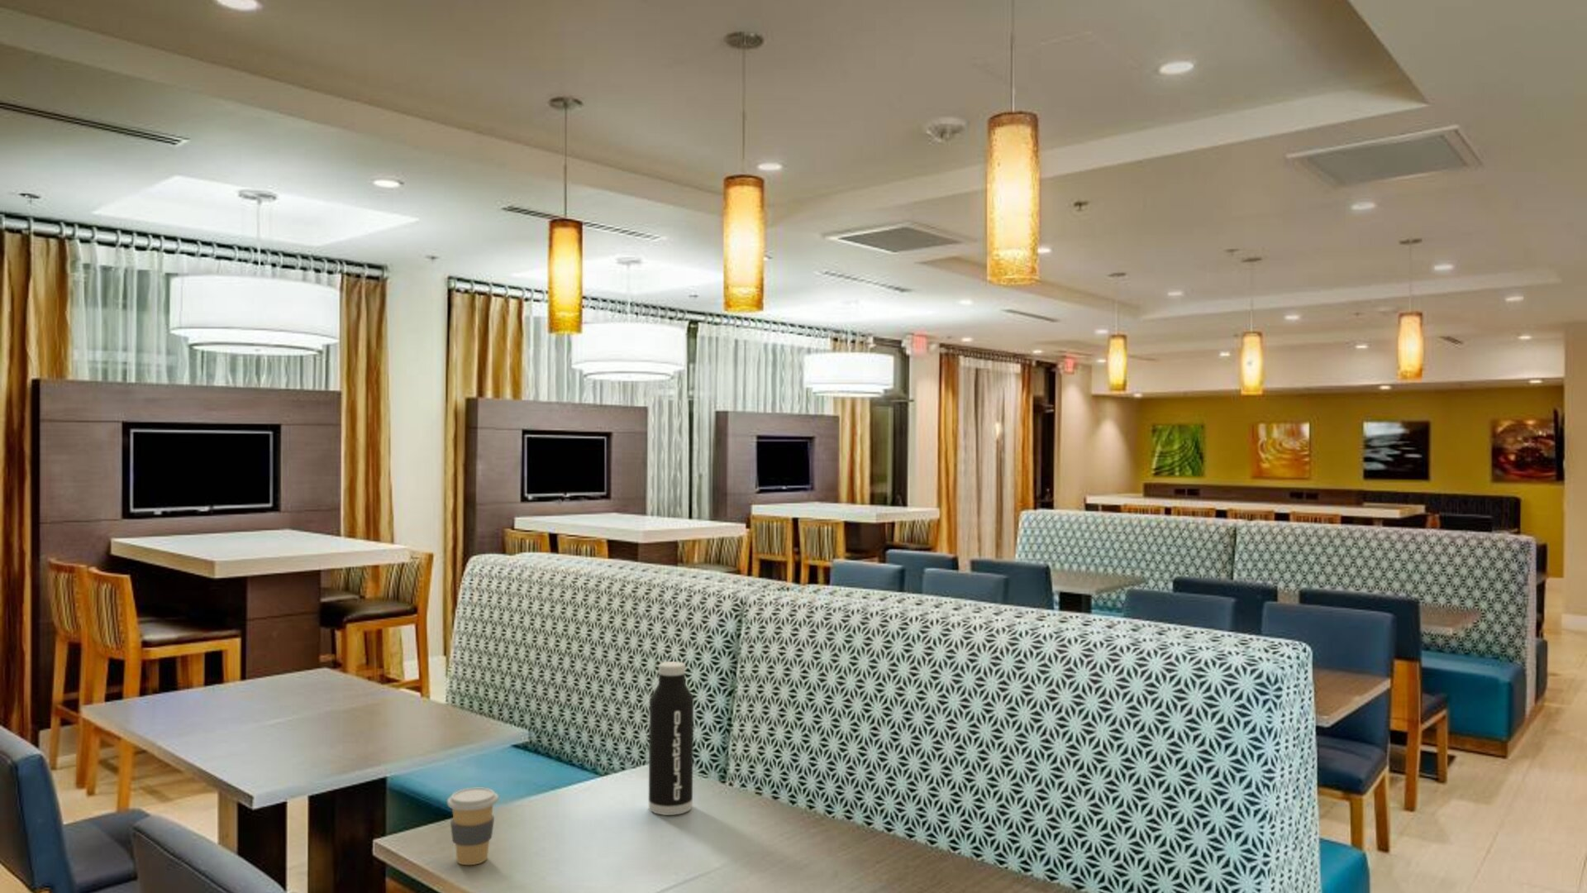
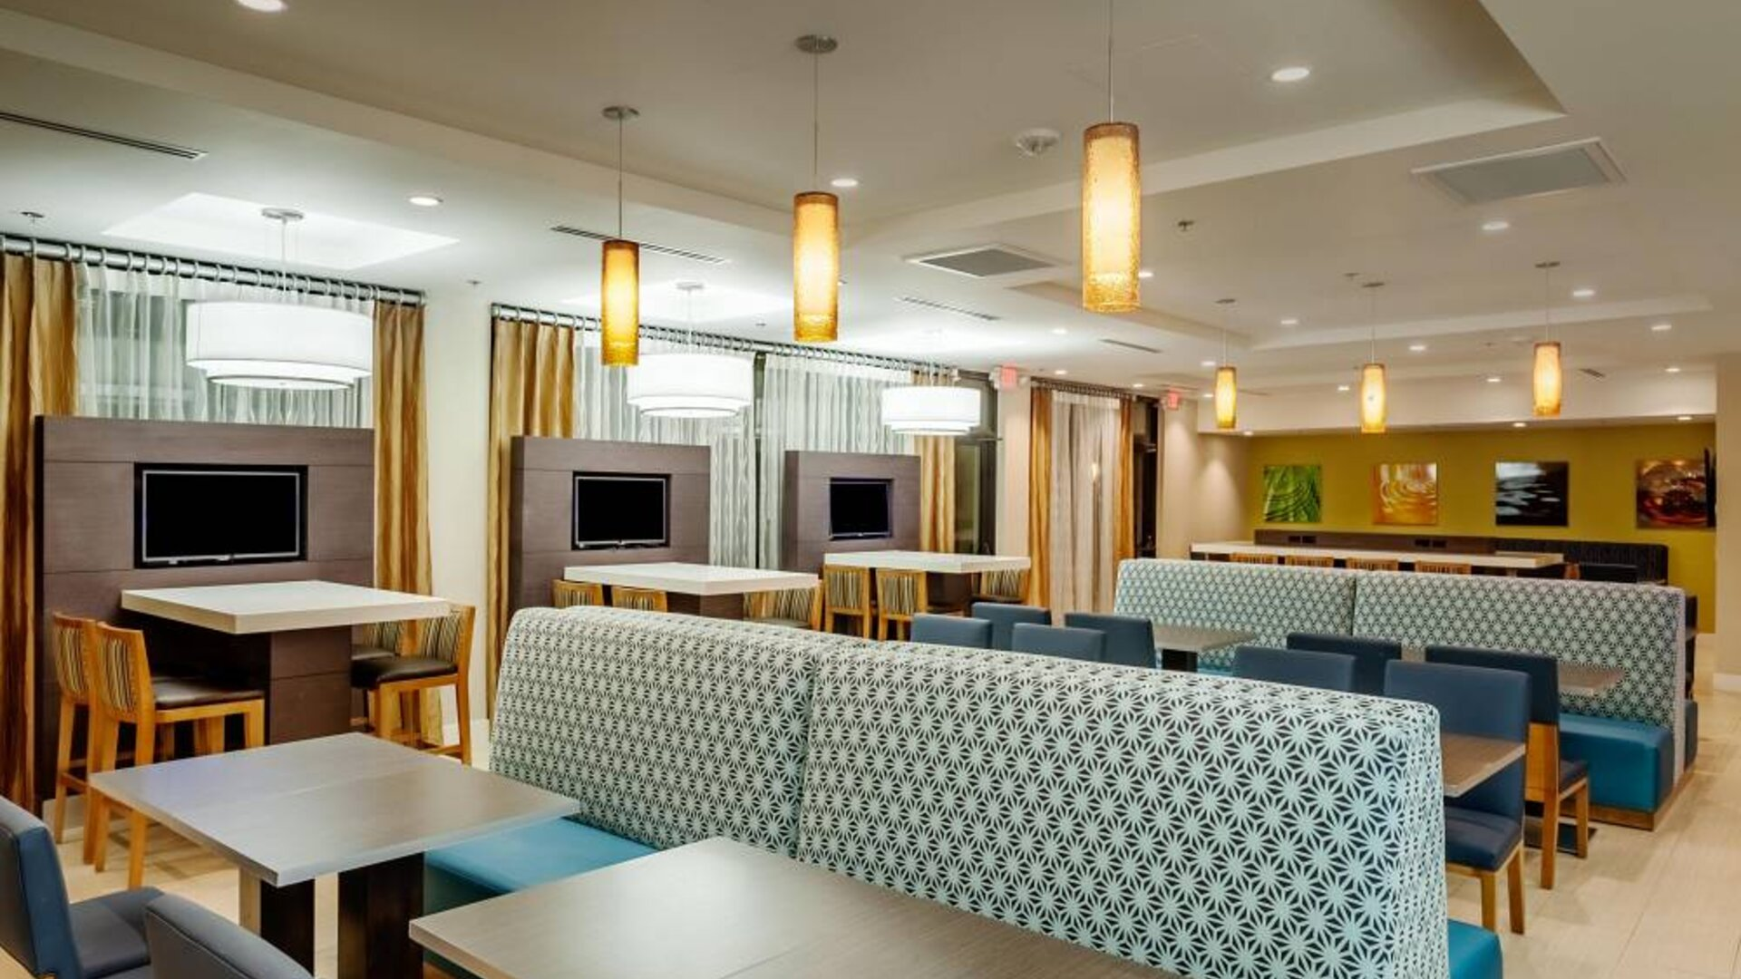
- coffee cup [446,787,499,866]
- water bottle [649,661,694,816]
